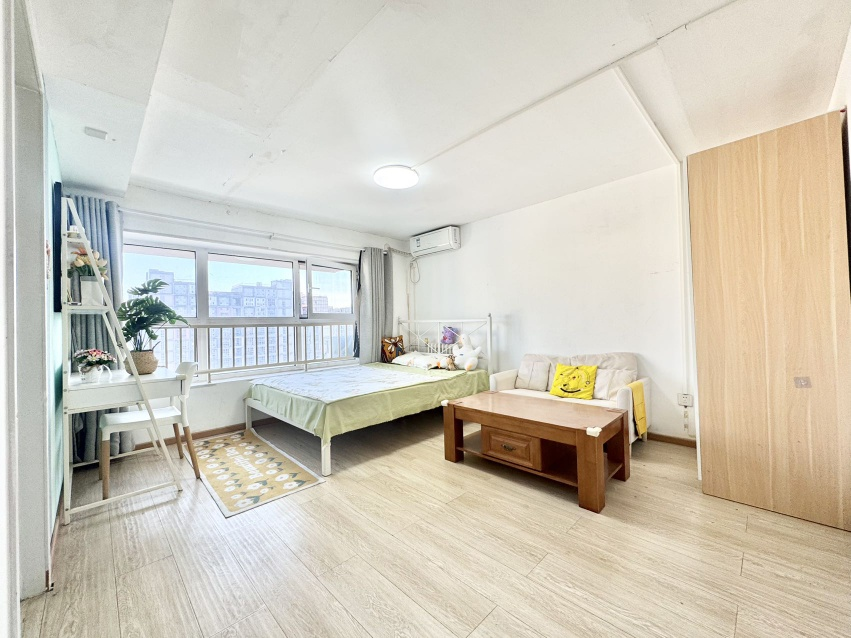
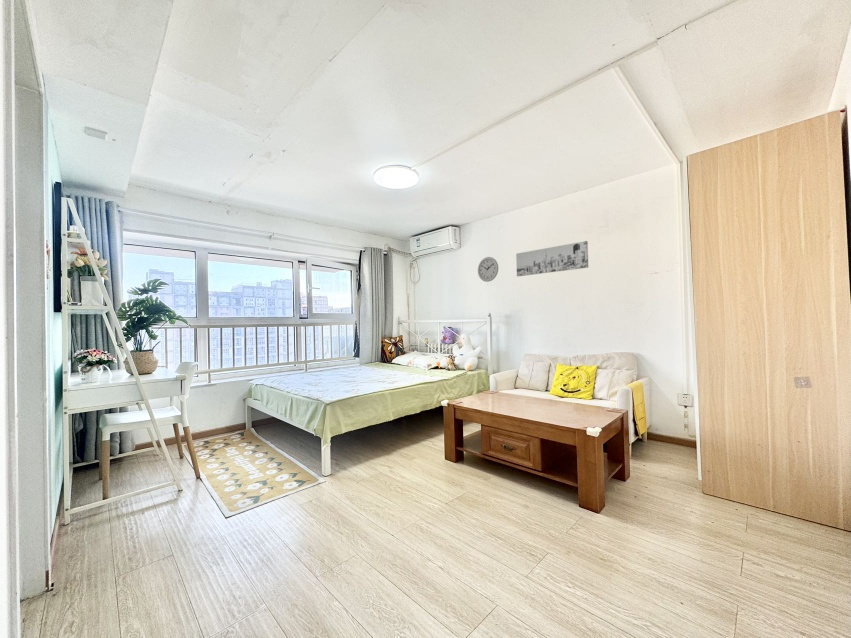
+ wall art [515,240,589,277]
+ wall clock [477,256,499,283]
